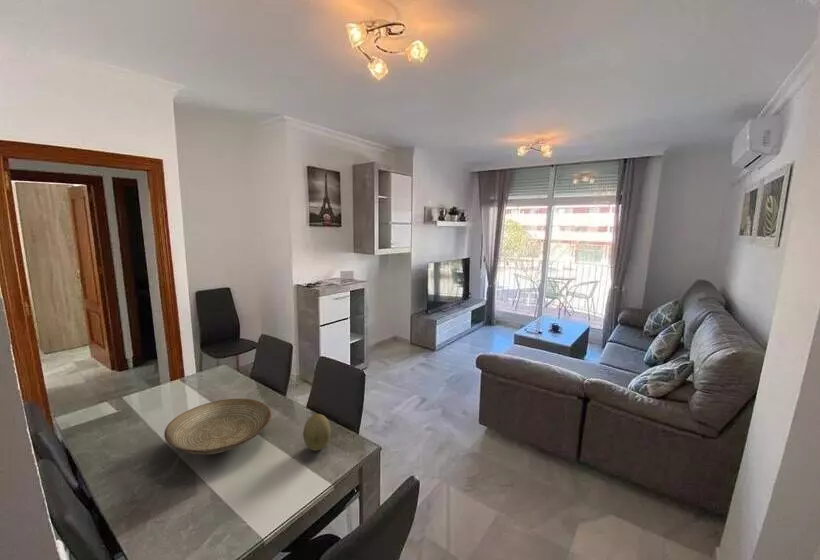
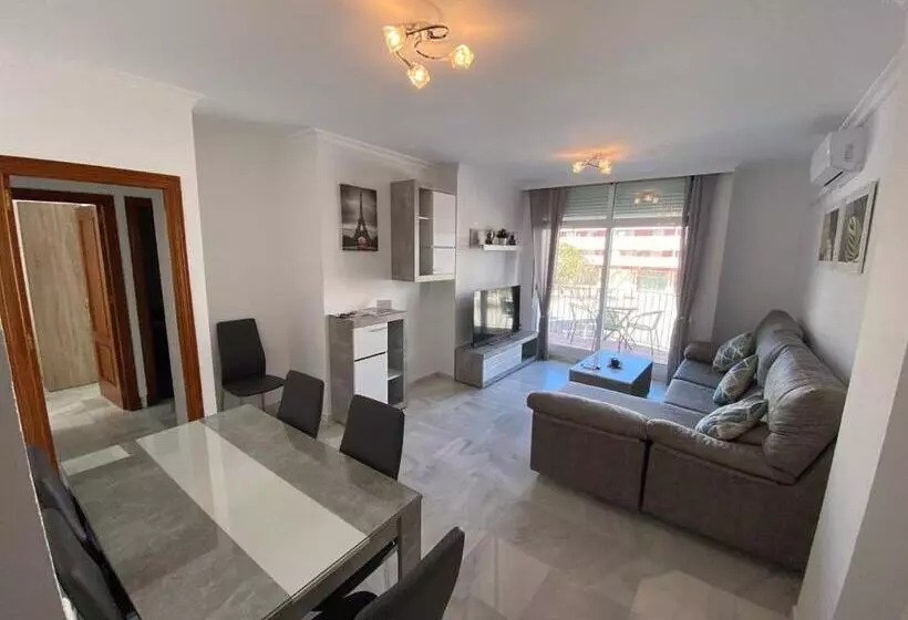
- fruit [302,413,332,452]
- decorative bowl [163,398,272,455]
